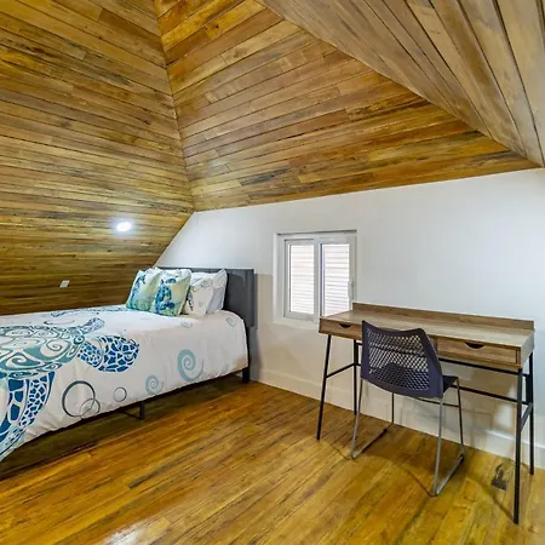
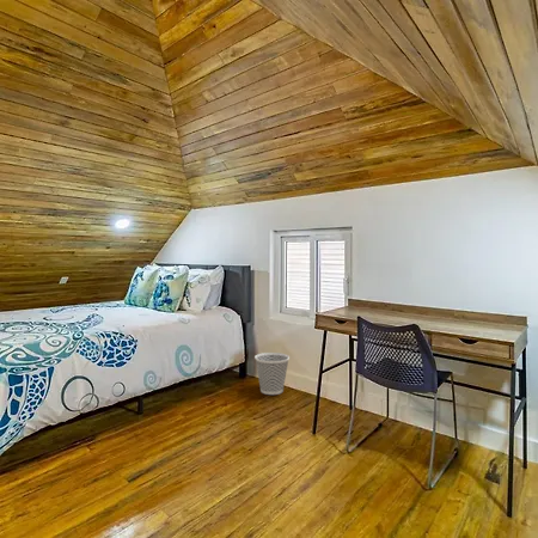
+ wastebasket [253,351,291,396]
